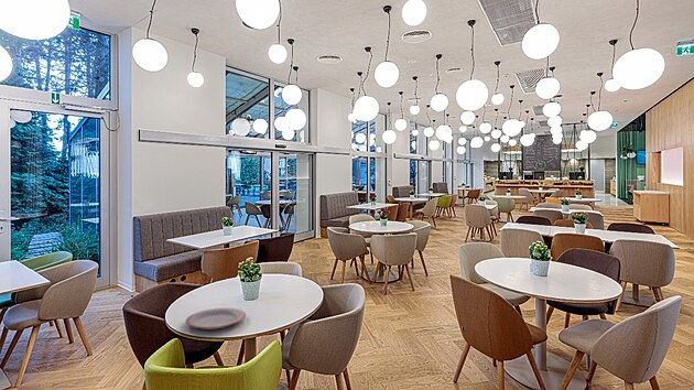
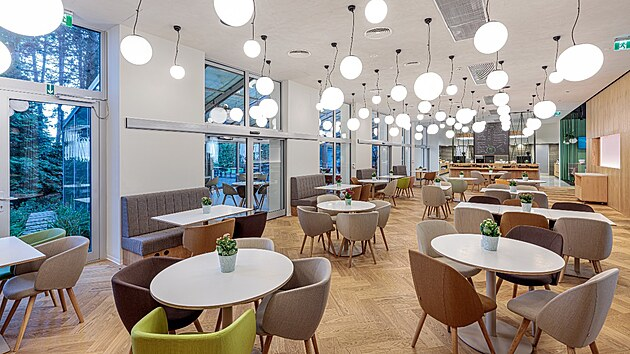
- plate [185,307,247,331]
